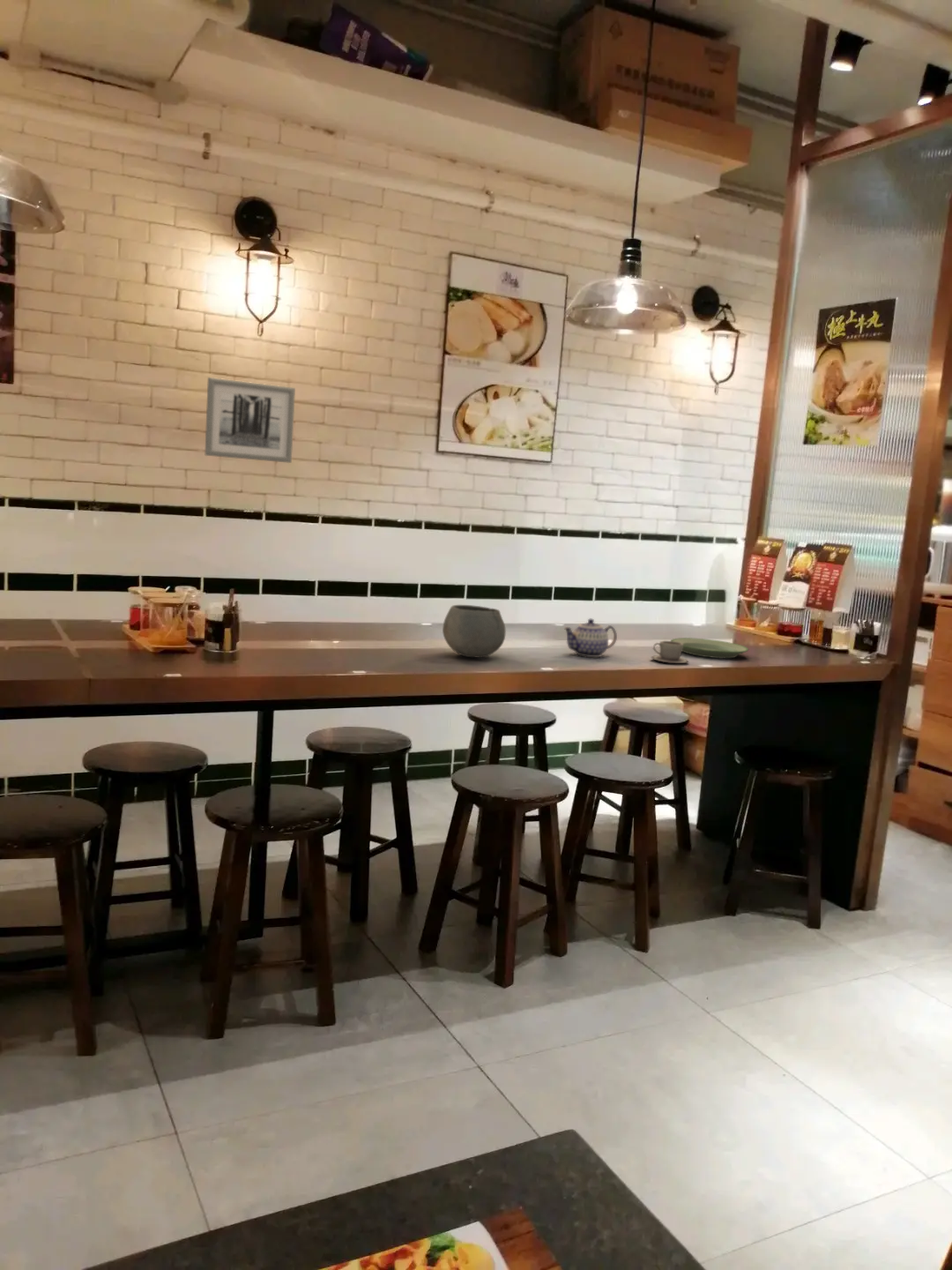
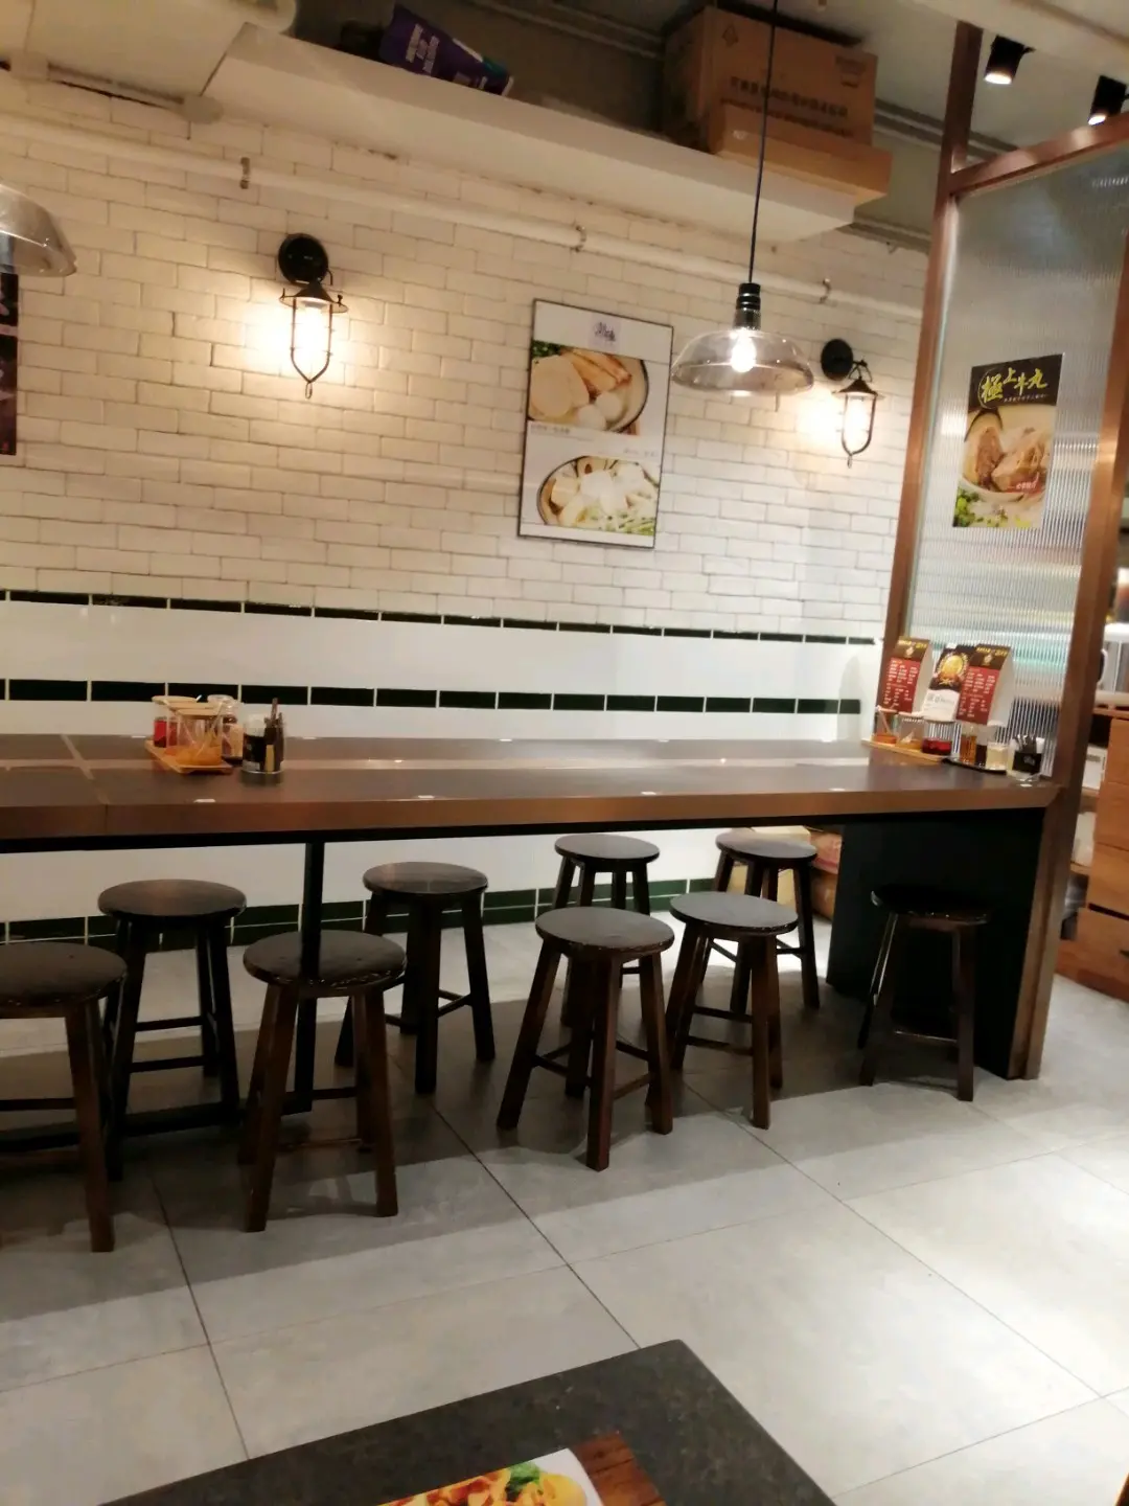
- wall art [205,377,296,464]
- cup [651,640,689,664]
- plate [670,637,749,659]
- bowl [442,604,507,659]
- teapot [563,618,618,658]
